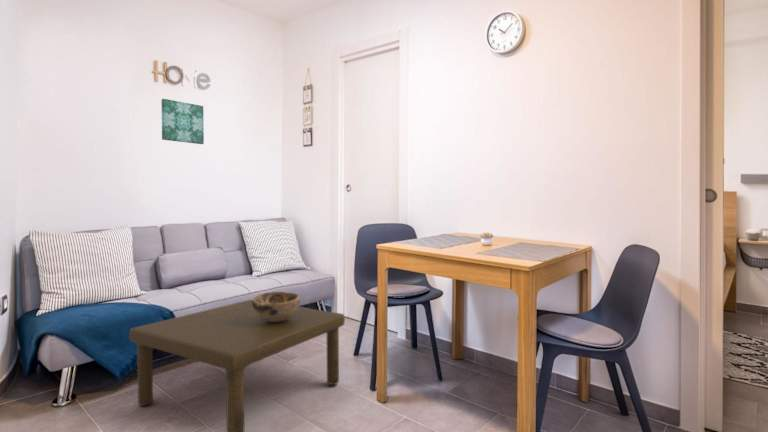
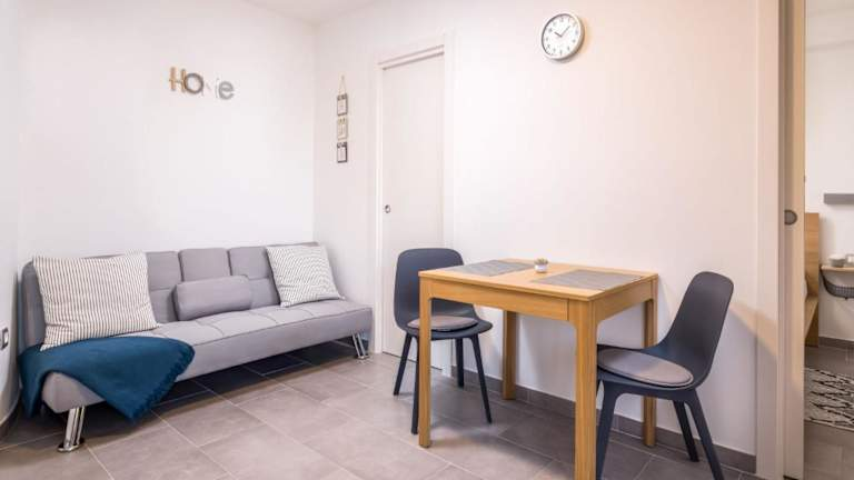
- wall art [160,98,205,145]
- coffee table [128,299,346,432]
- decorative bowl [252,291,301,322]
